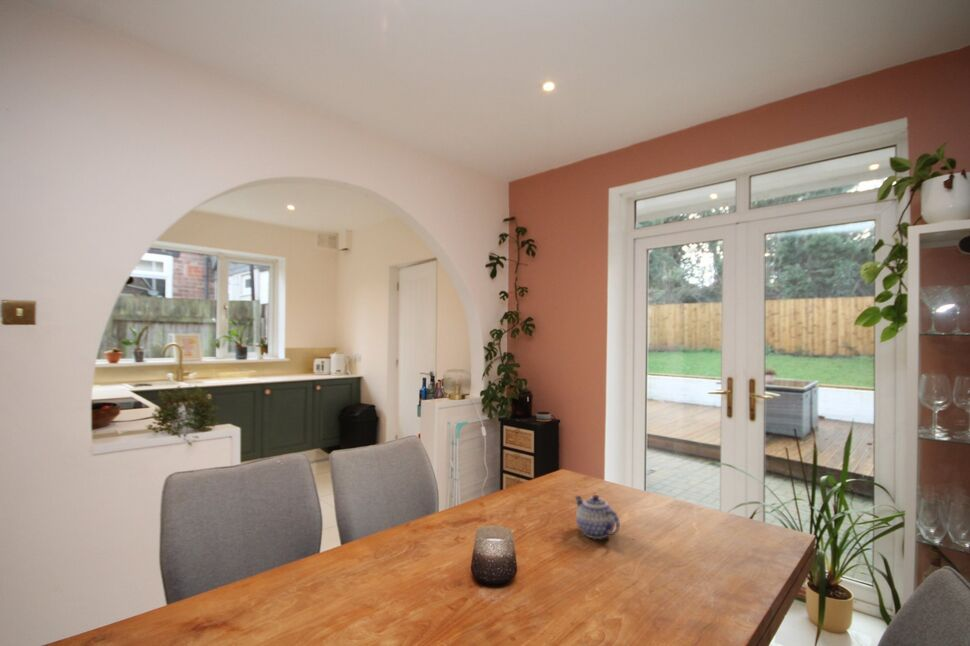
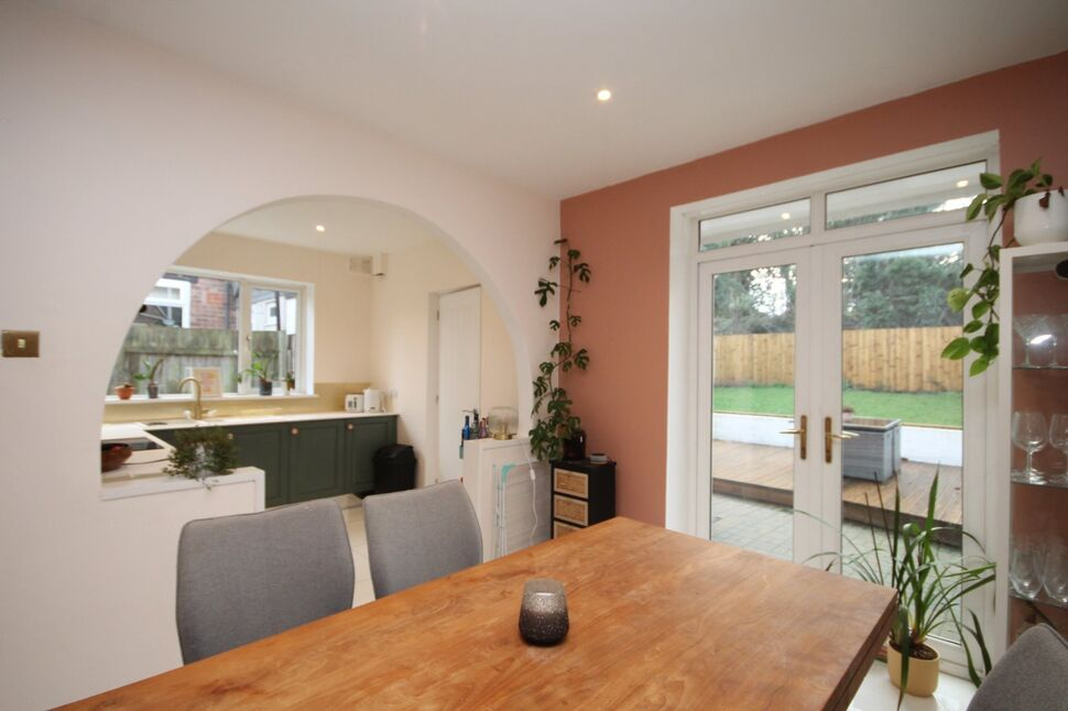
- teapot [574,494,621,540]
